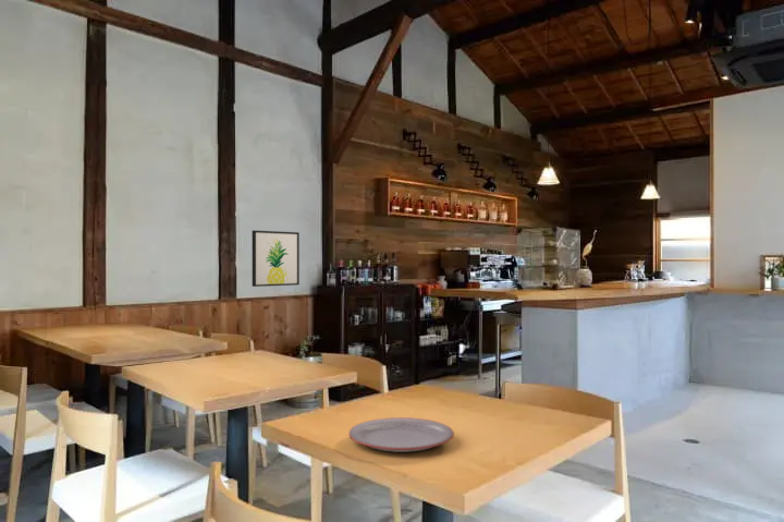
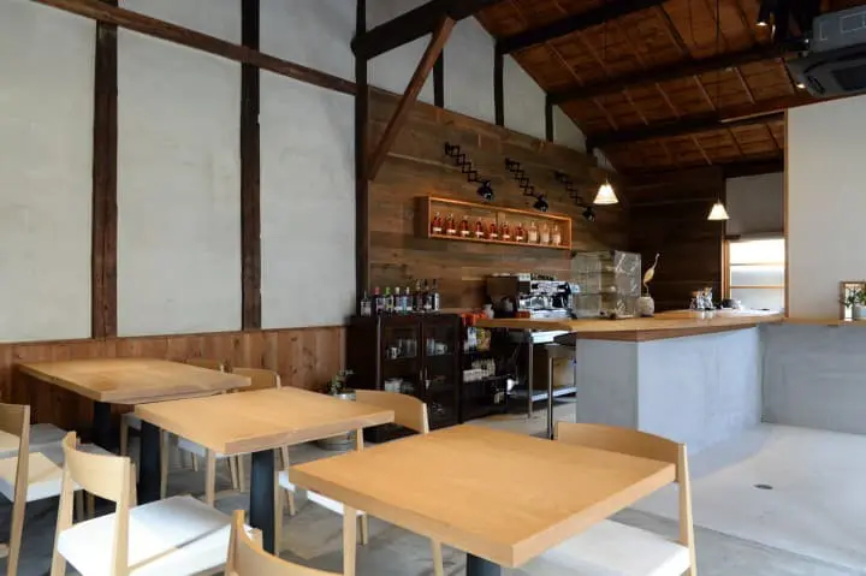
- wall art [252,229,301,288]
- plate [347,416,455,453]
